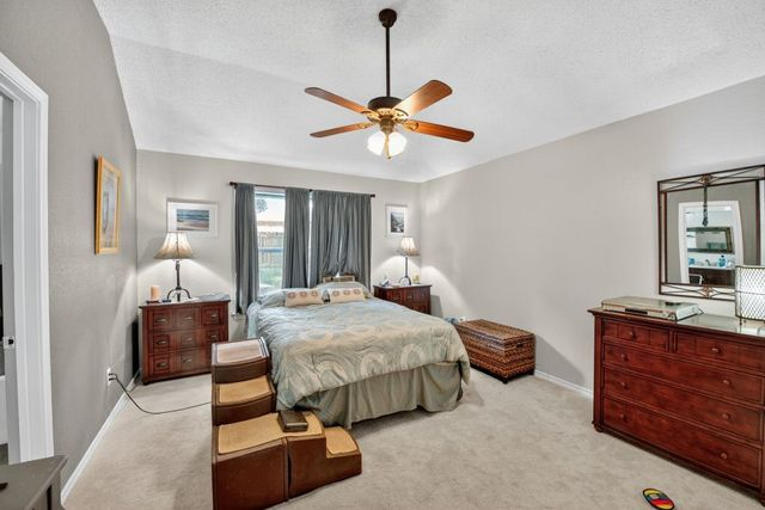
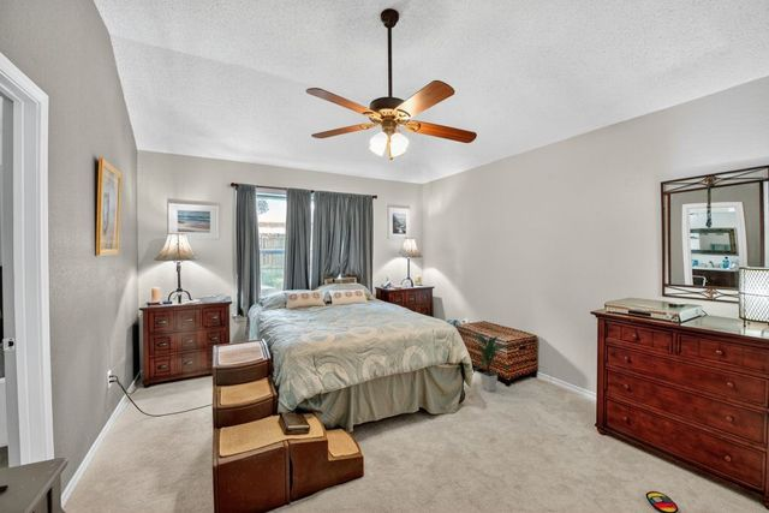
+ indoor plant [470,333,512,393]
